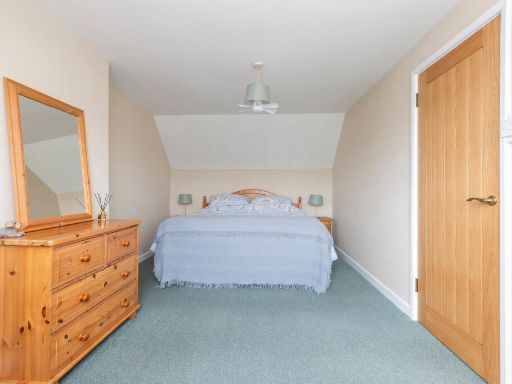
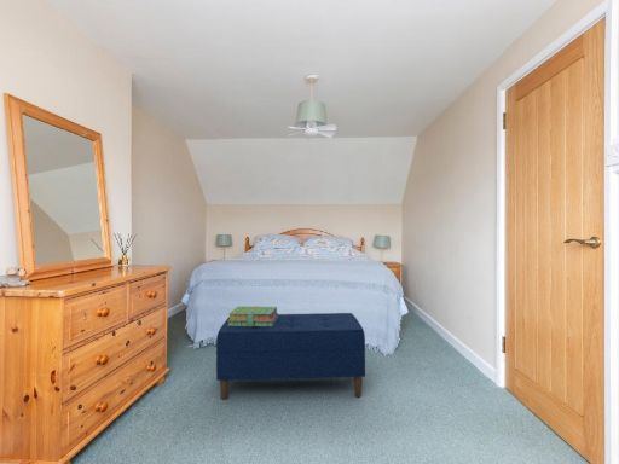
+ bench [215,312,366,401]
+ stack of books [227,306,279,326]
